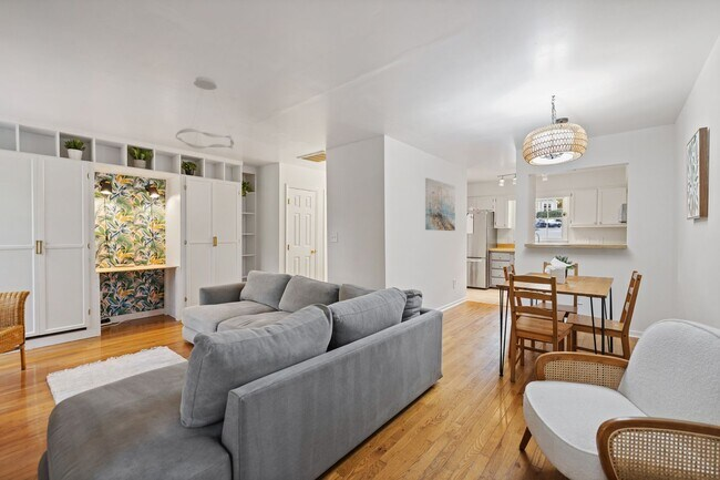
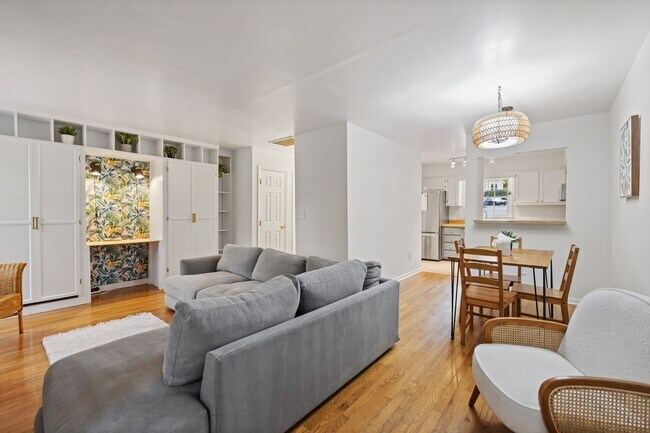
- wall art [424,177,456,232]
- ceiling light [175,75,235,150]
